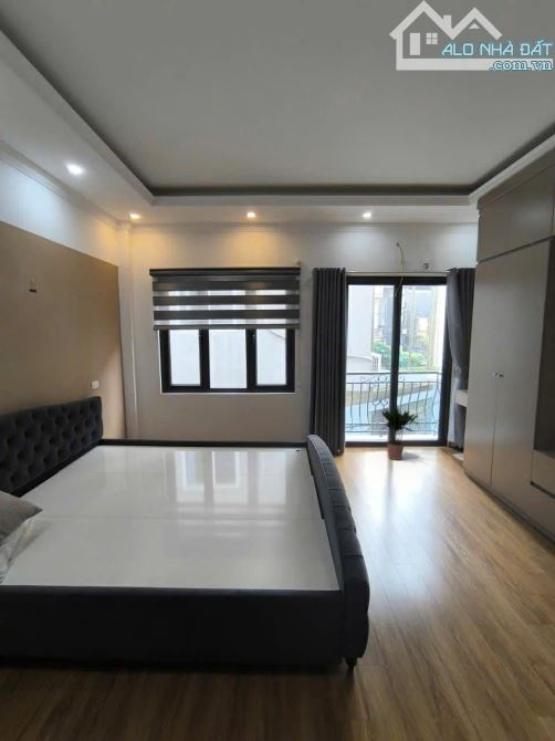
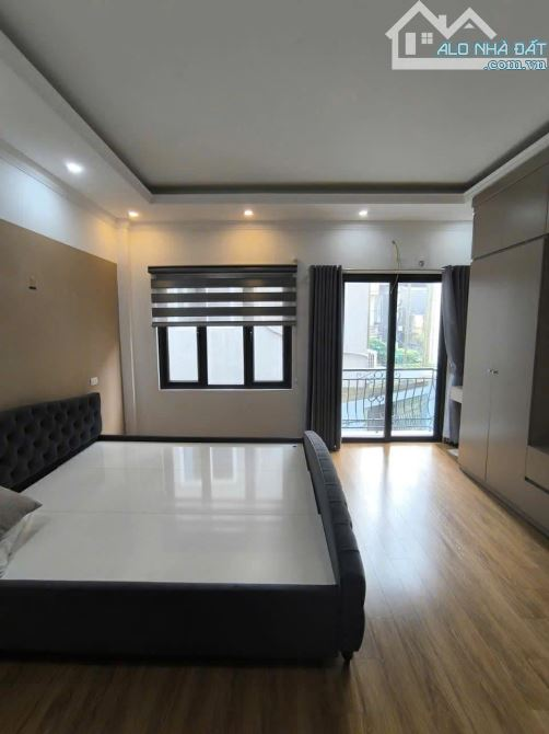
- potted plant [380,406,419,461]
